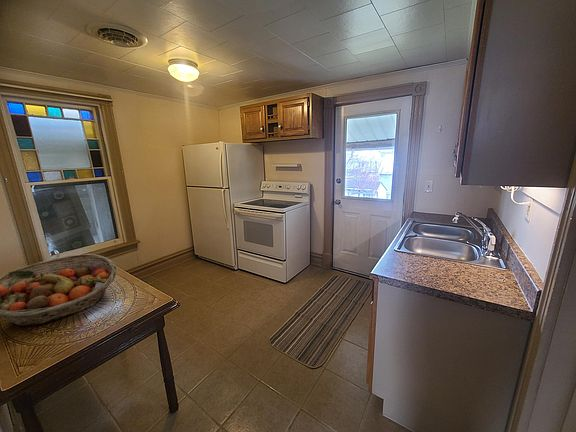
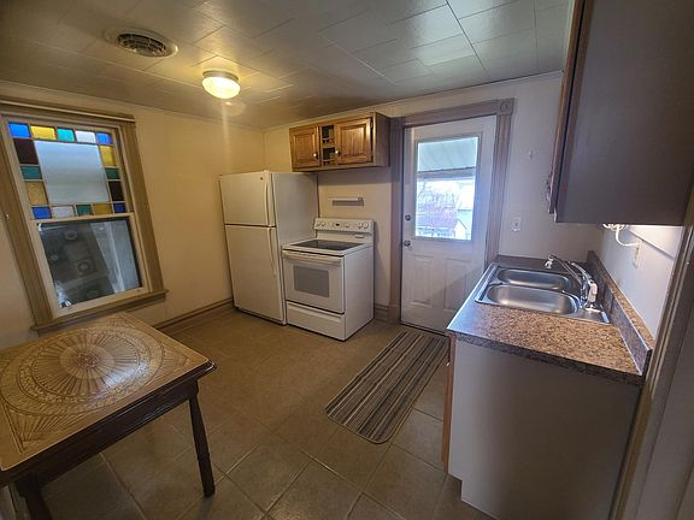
- fruit basket [0,253,118,327]
